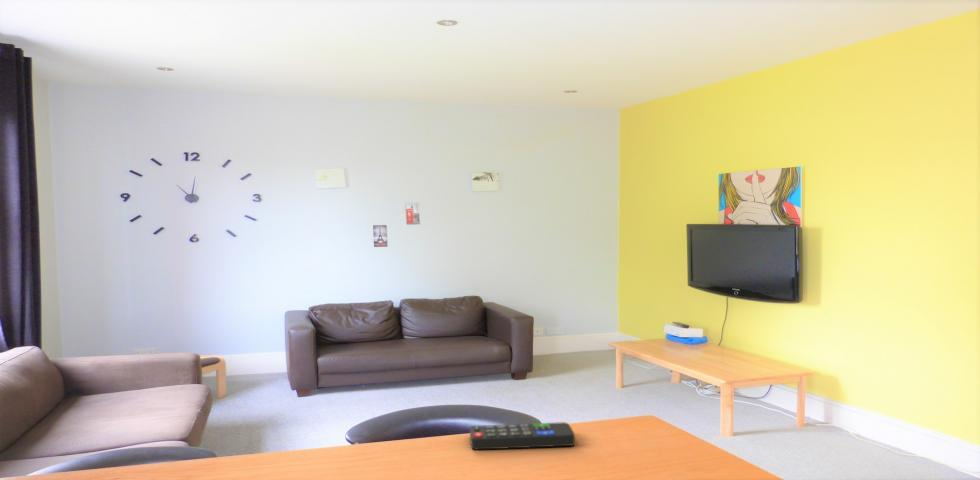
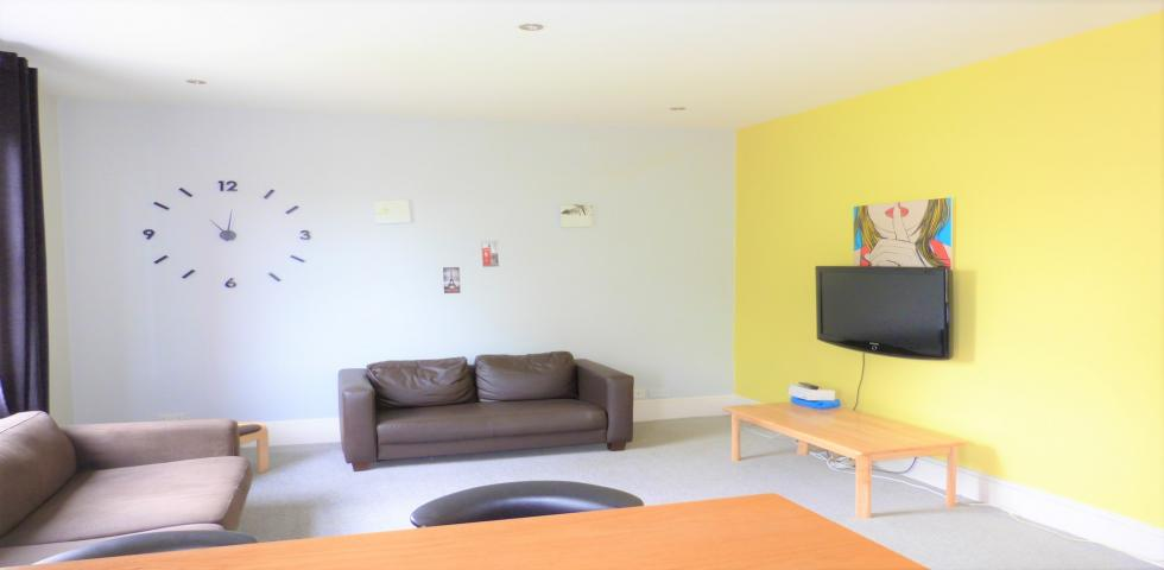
- remote control [469,421,576,451]
